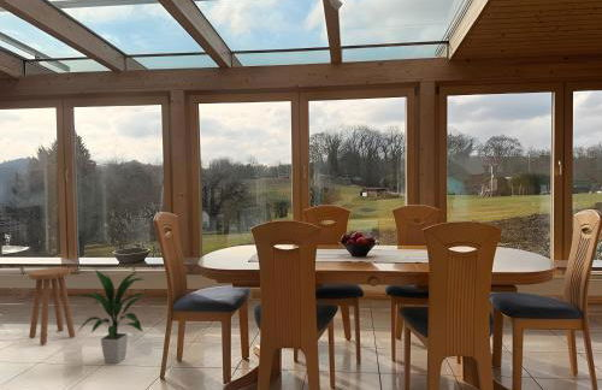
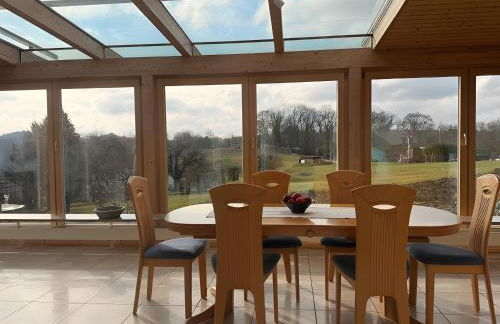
- indoor plant [72,268,147,365]
- stool [28,267,76,345]
